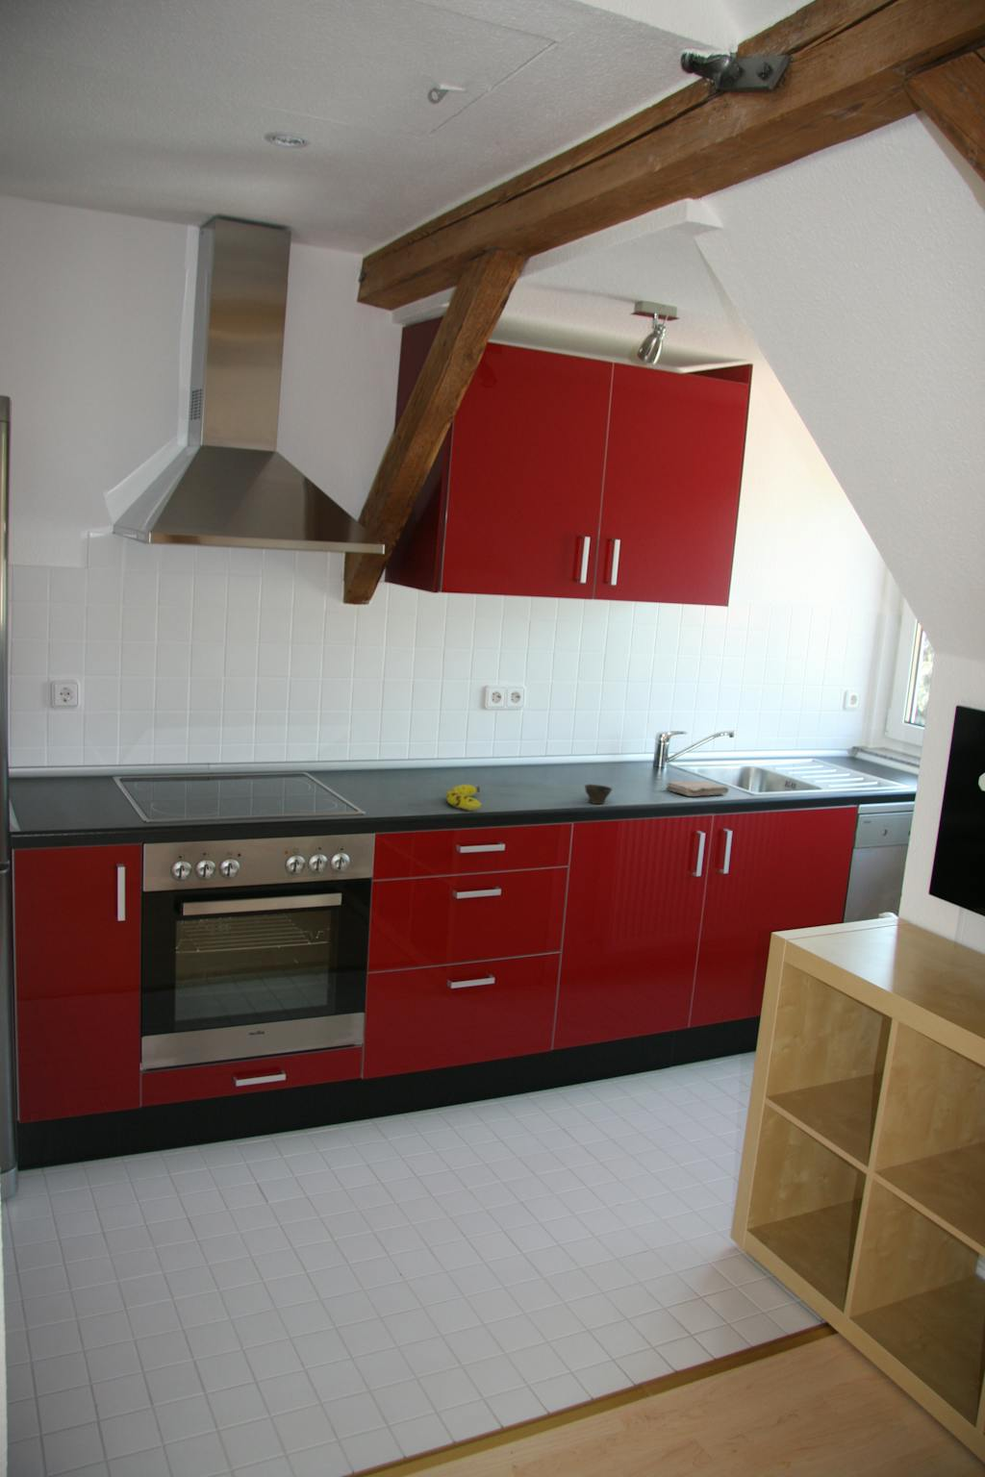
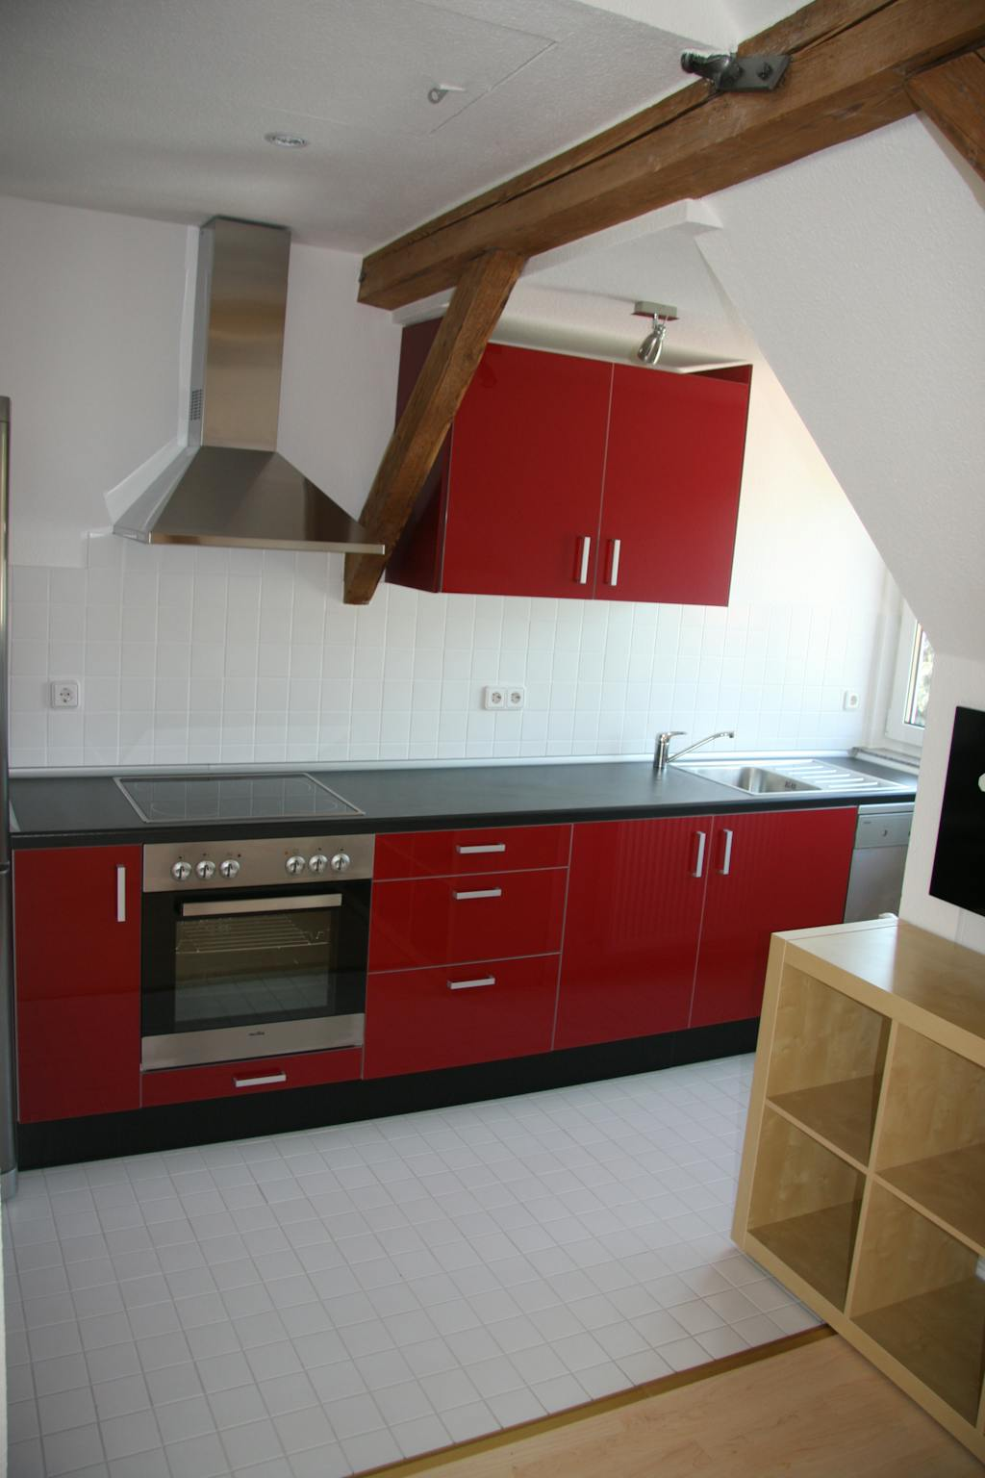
- washcloth [665,780,730,797]
- cup [584,784,612,804]
- fruit [445,784,482,812]
